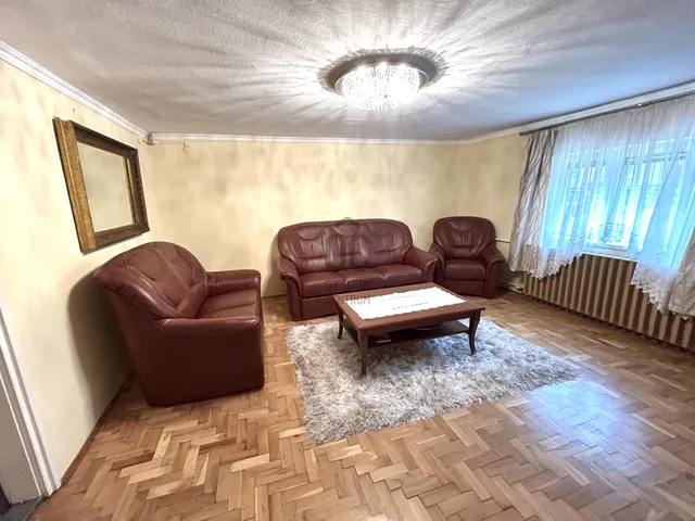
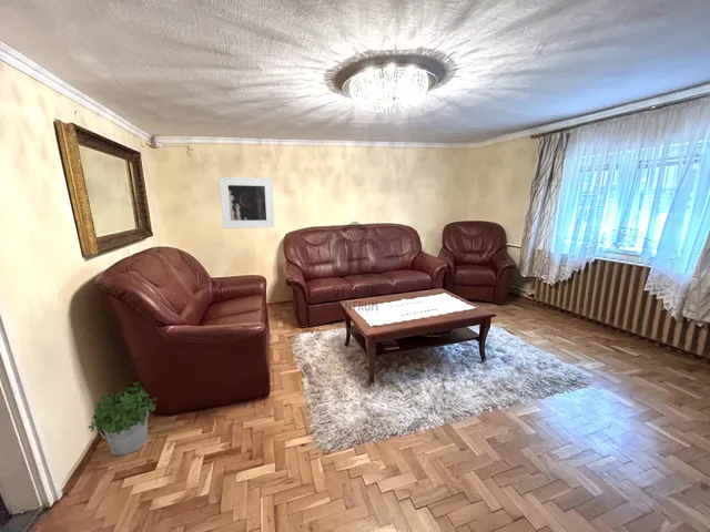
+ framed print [219,176,275,229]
+ potted plant [88,380,158,457]
